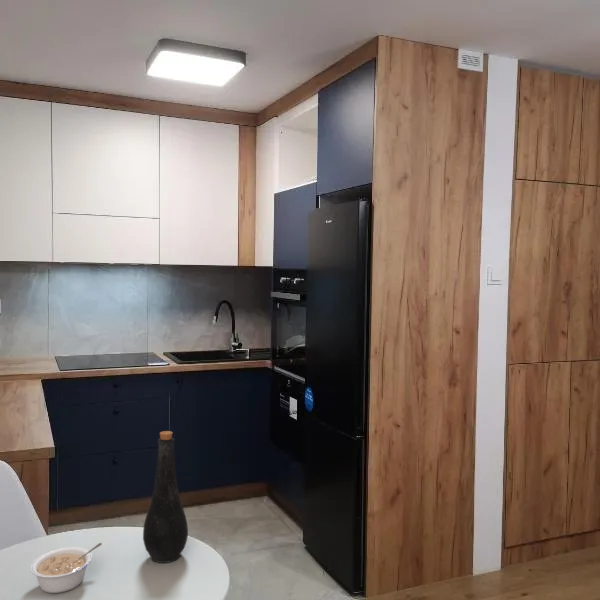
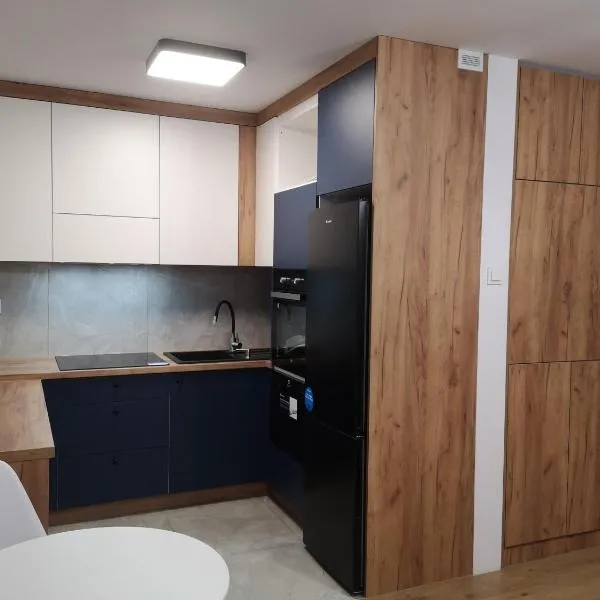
- legume [30,542,103,594]
- bottle [142,430,189,564]
